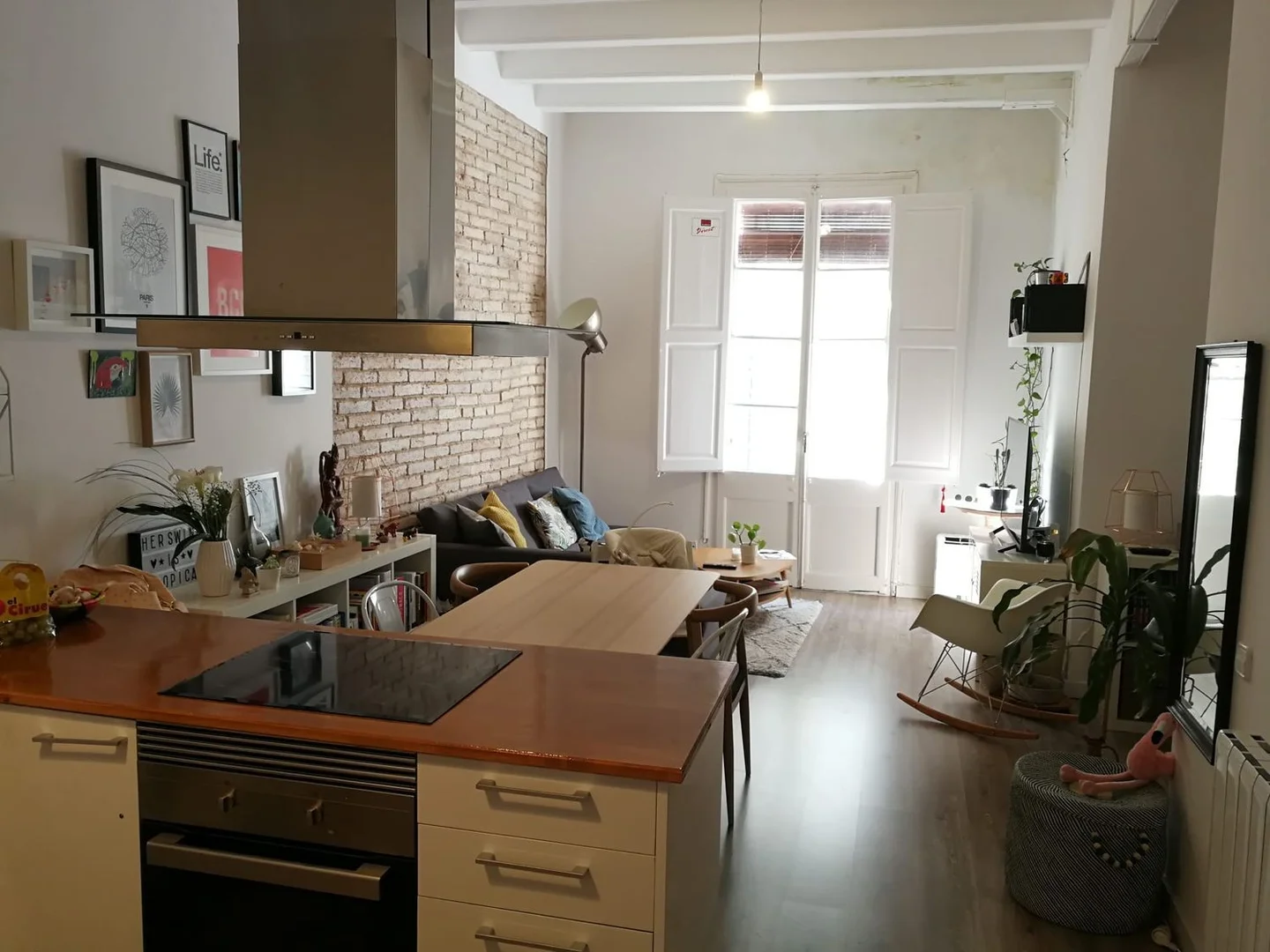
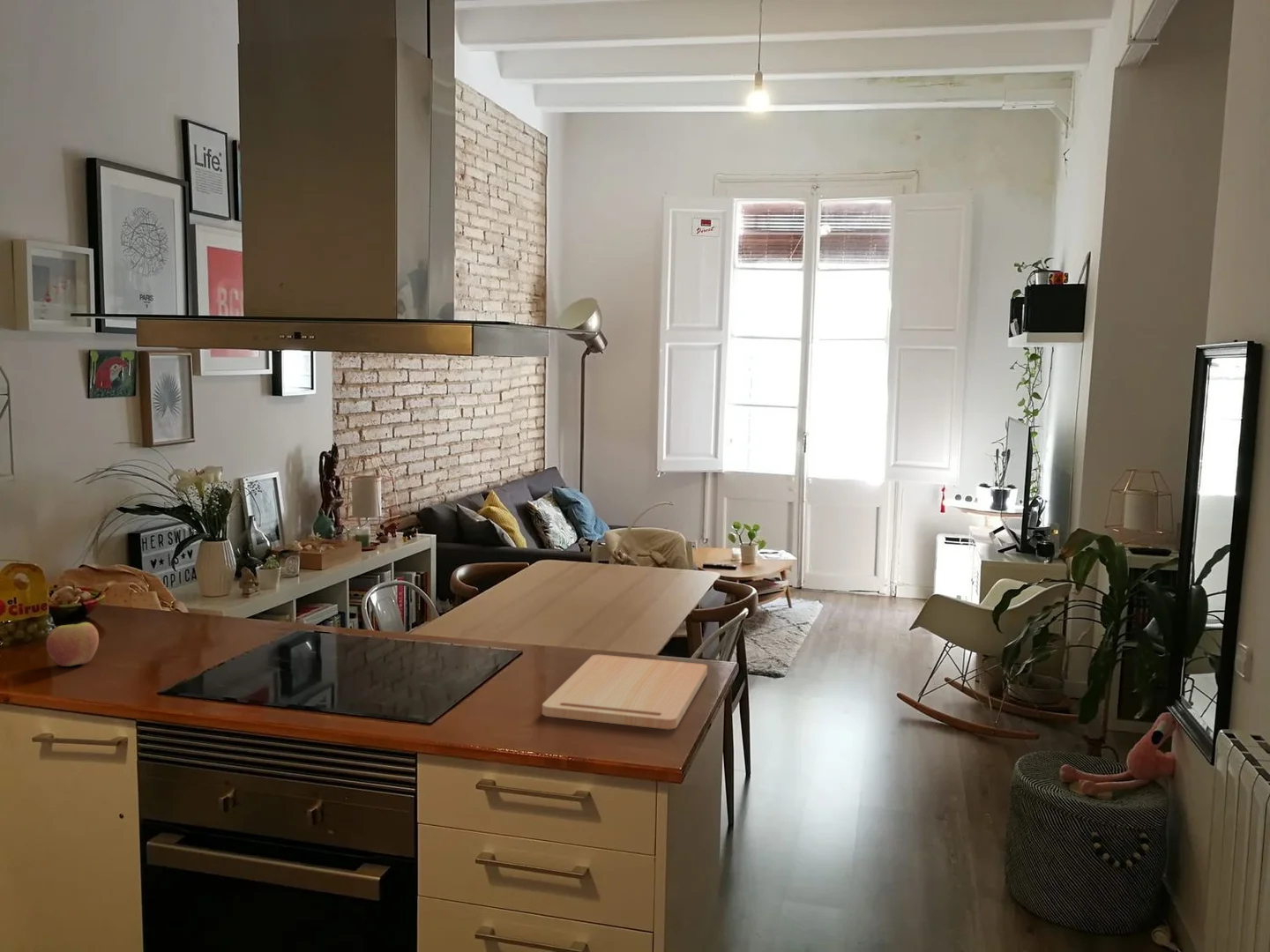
+ cutting board [542,654,708,730]
+ apple [45,621,100,667]
